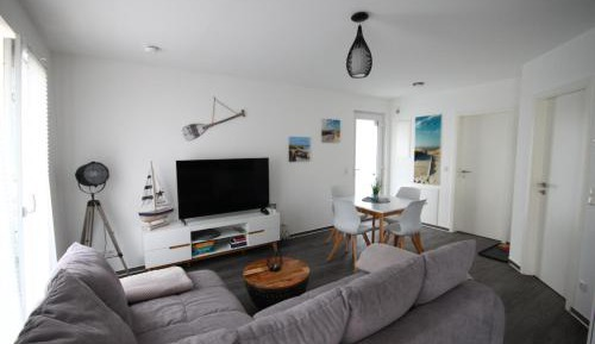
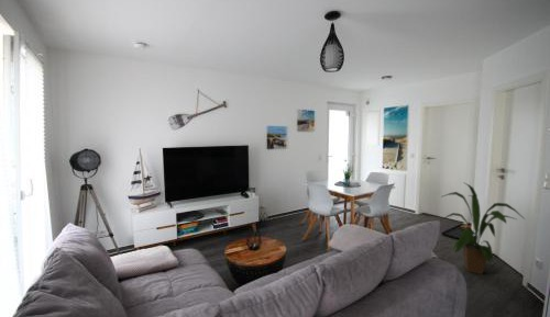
+ house plant [439,181,527,275]
